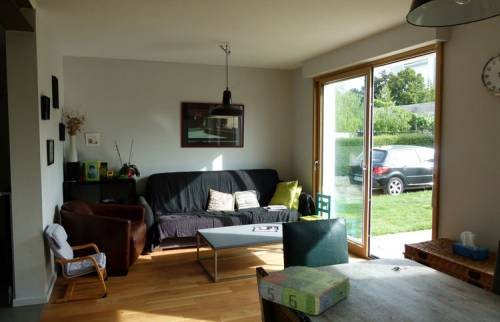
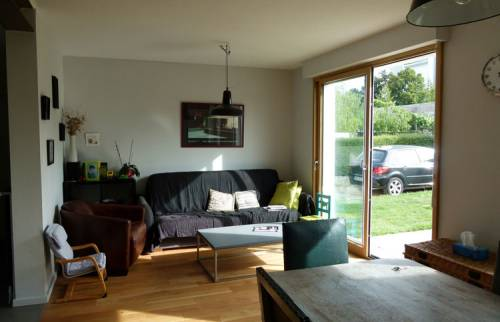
- board game [258,265,351,316]
